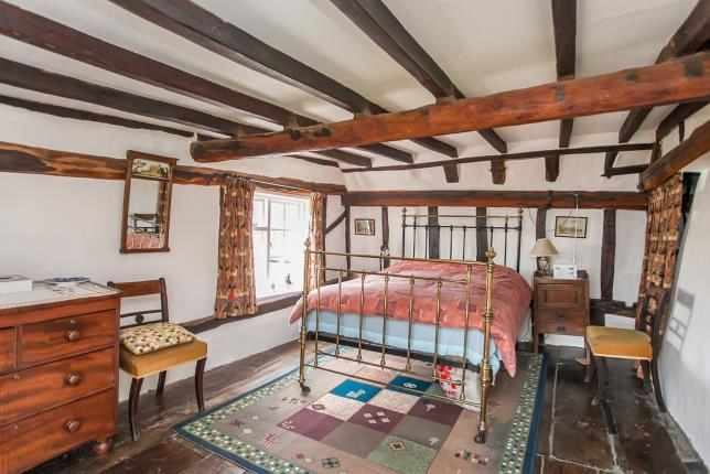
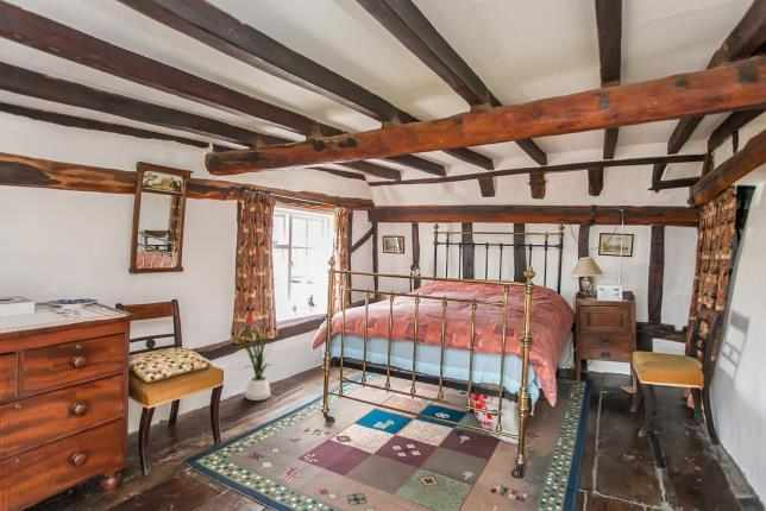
+ house plant [231,324,274,402]
